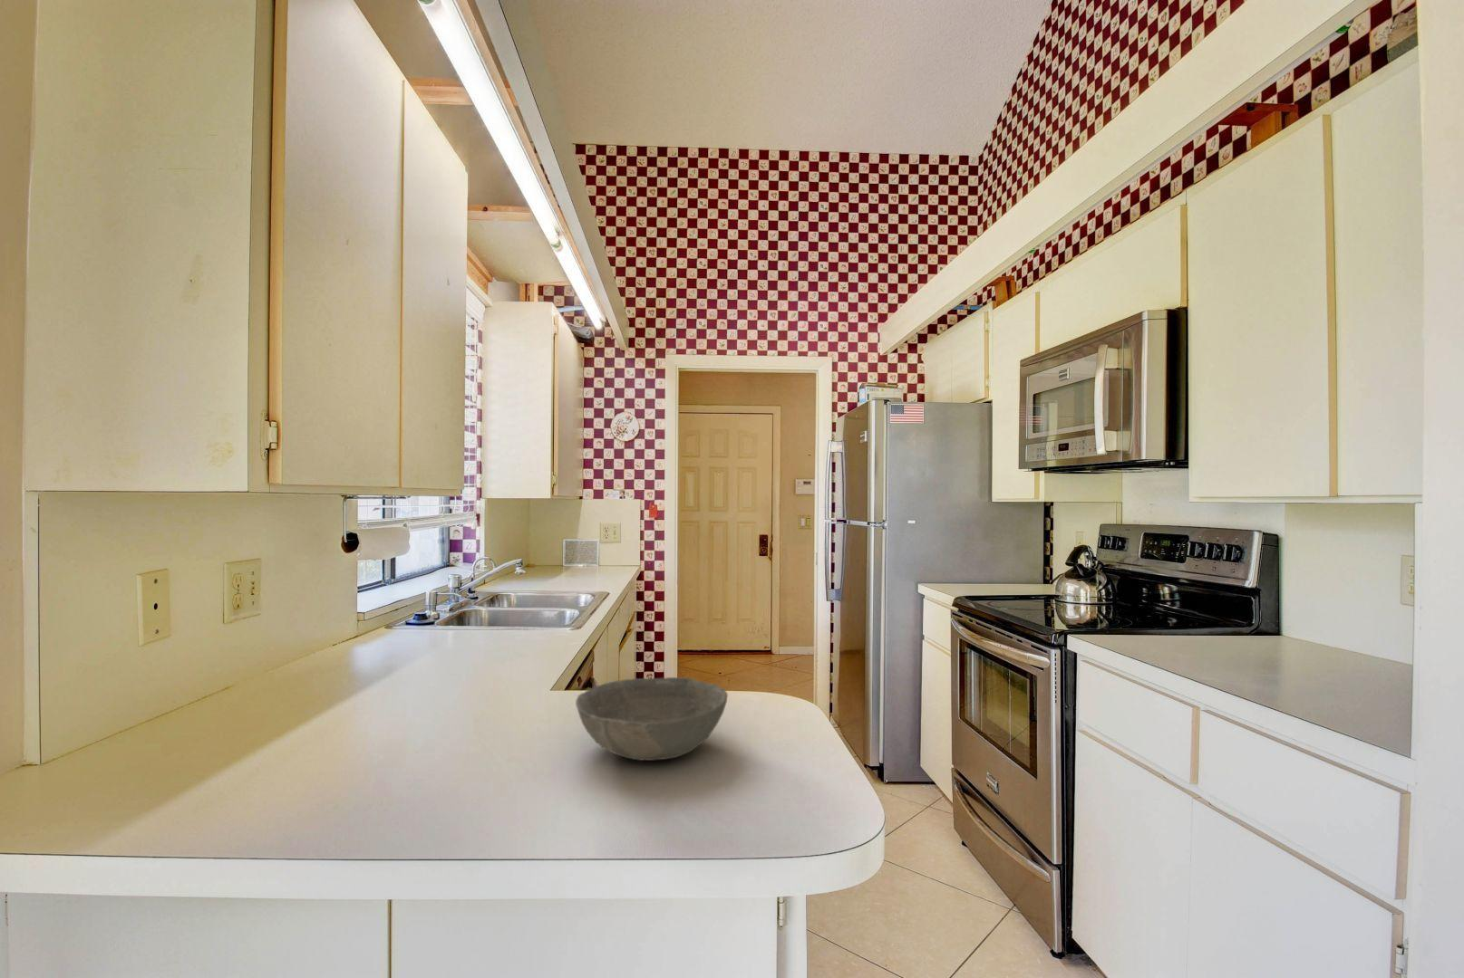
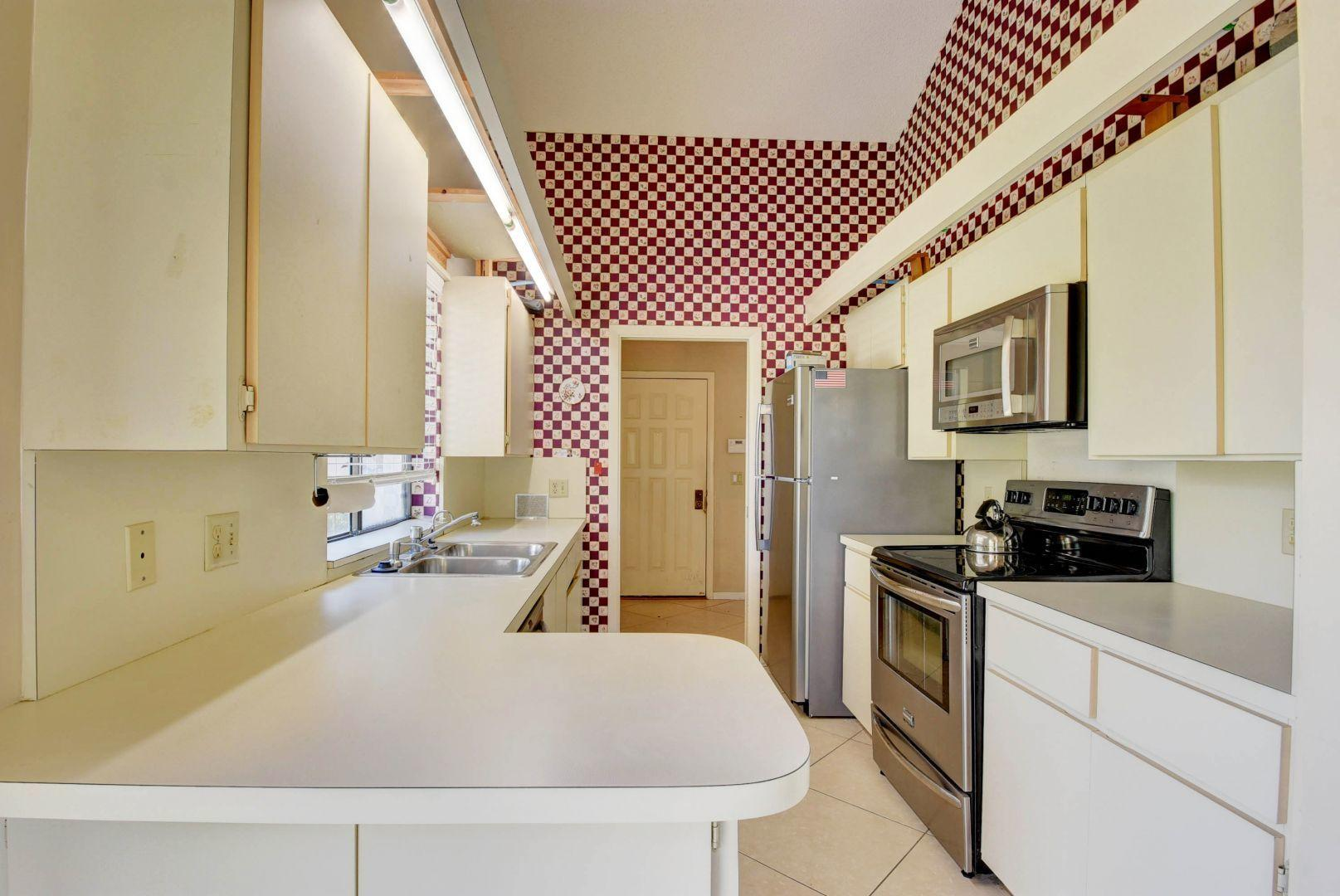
- bowl [575,677,729,762]
